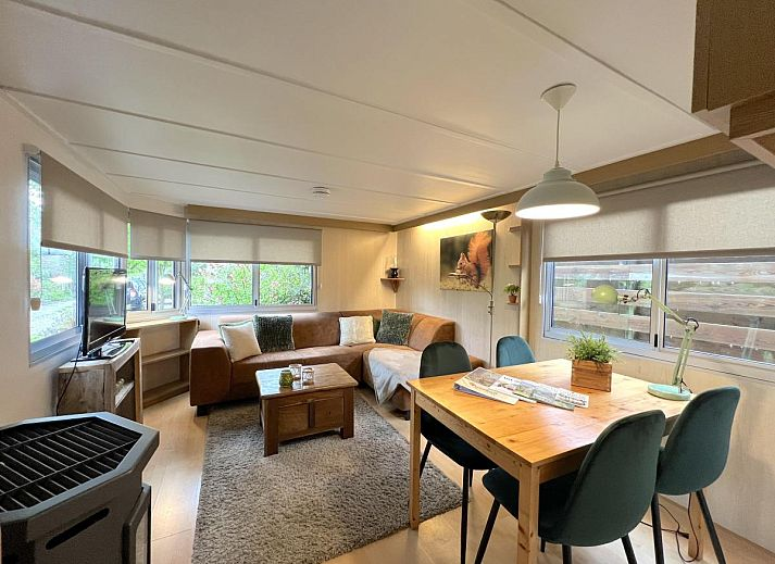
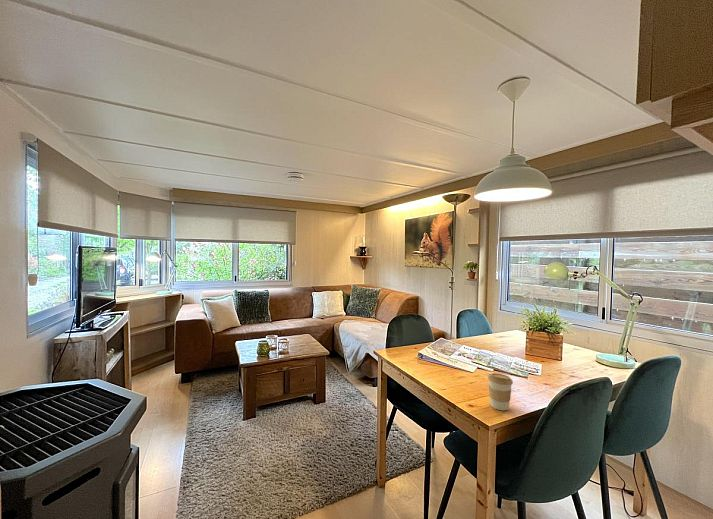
+ coffee cup [487,372,514,411]
